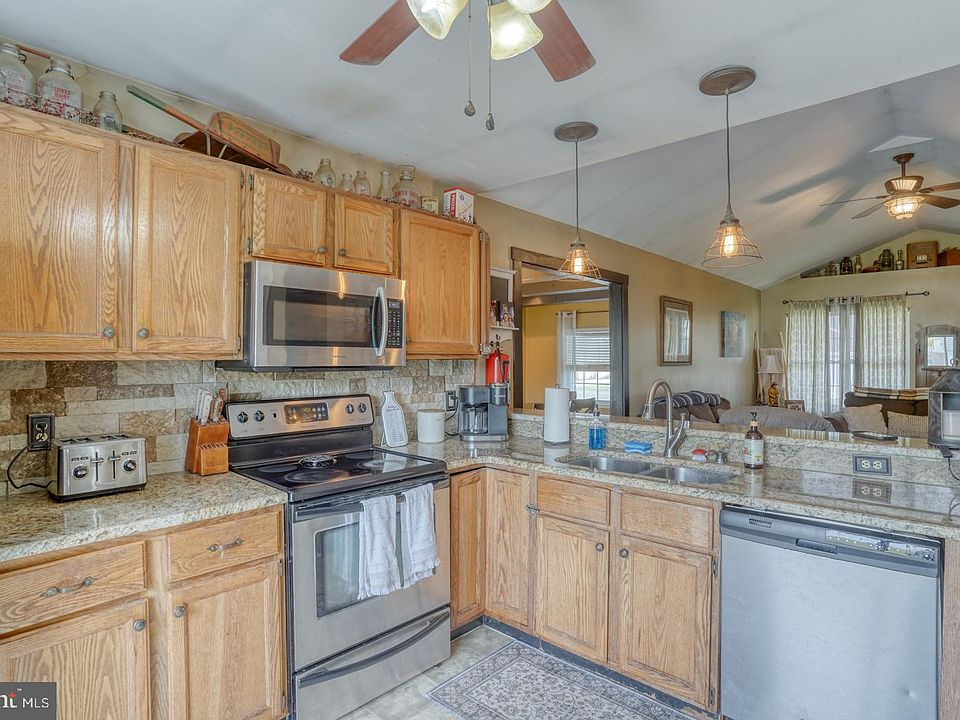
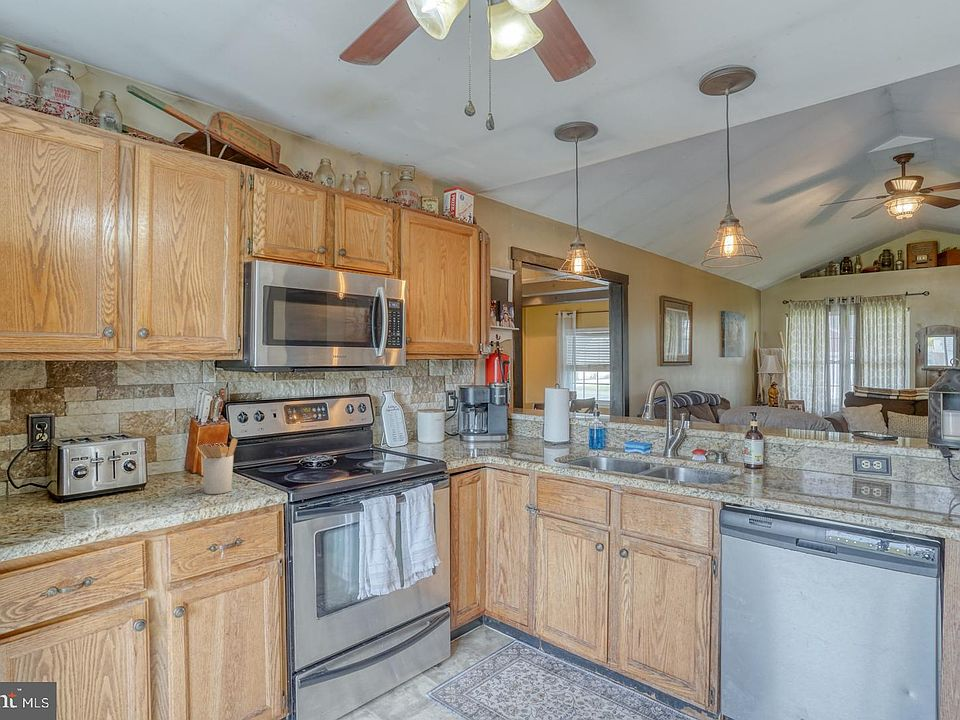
+ utensil holder [195,438,238,495]
